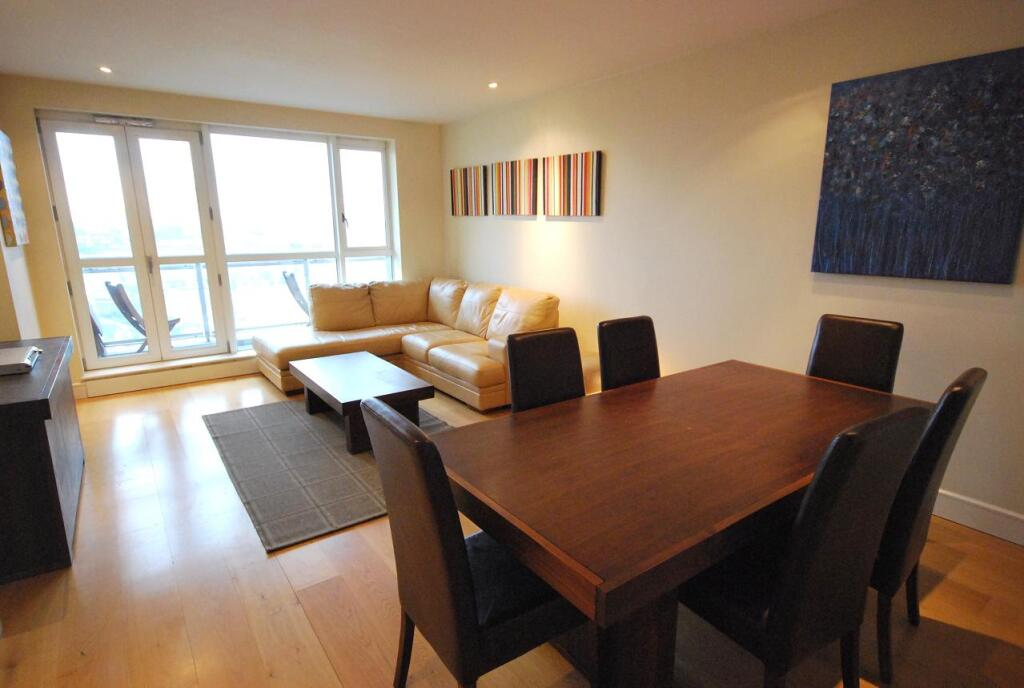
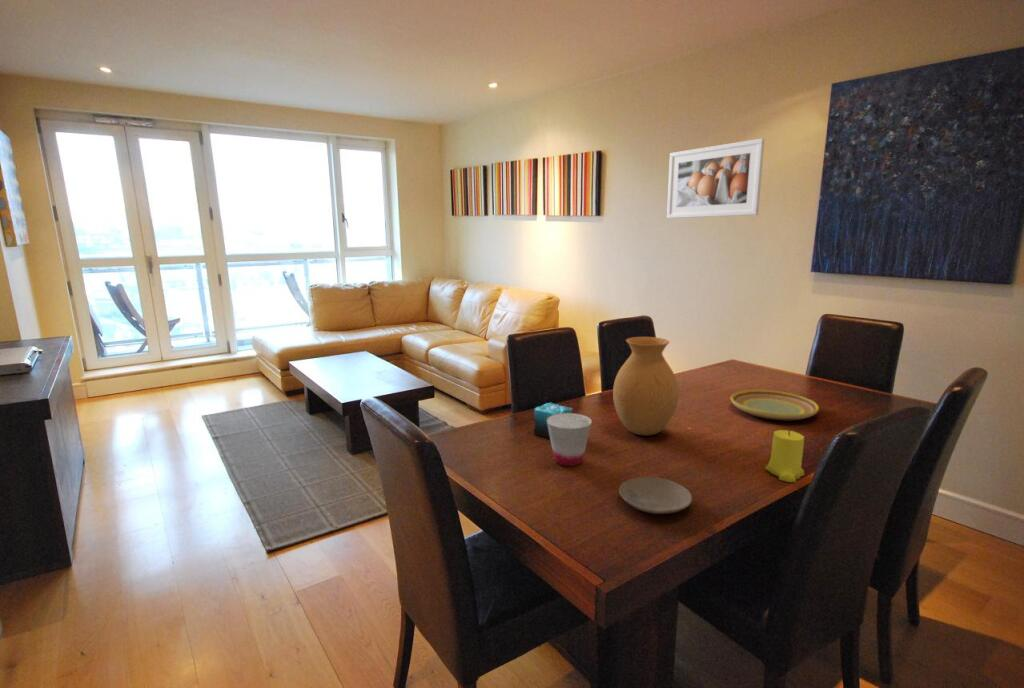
+ plate [730,389,820,421]
+ vase [612,336,679,436]
+ plate [618,476,693,515]
+ cup [547,412,593,467]
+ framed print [666,137,766,219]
+ candle [533,398,573,440]
+ candle [764,429,805,483]
